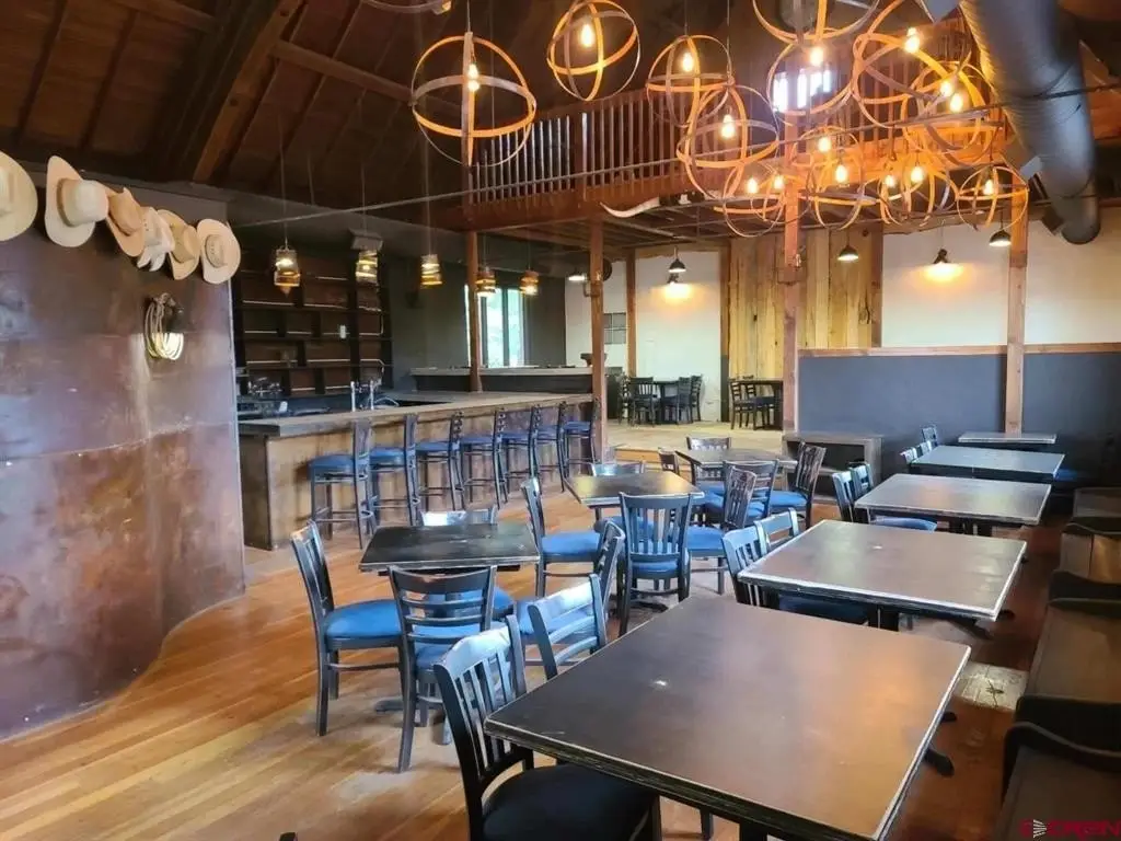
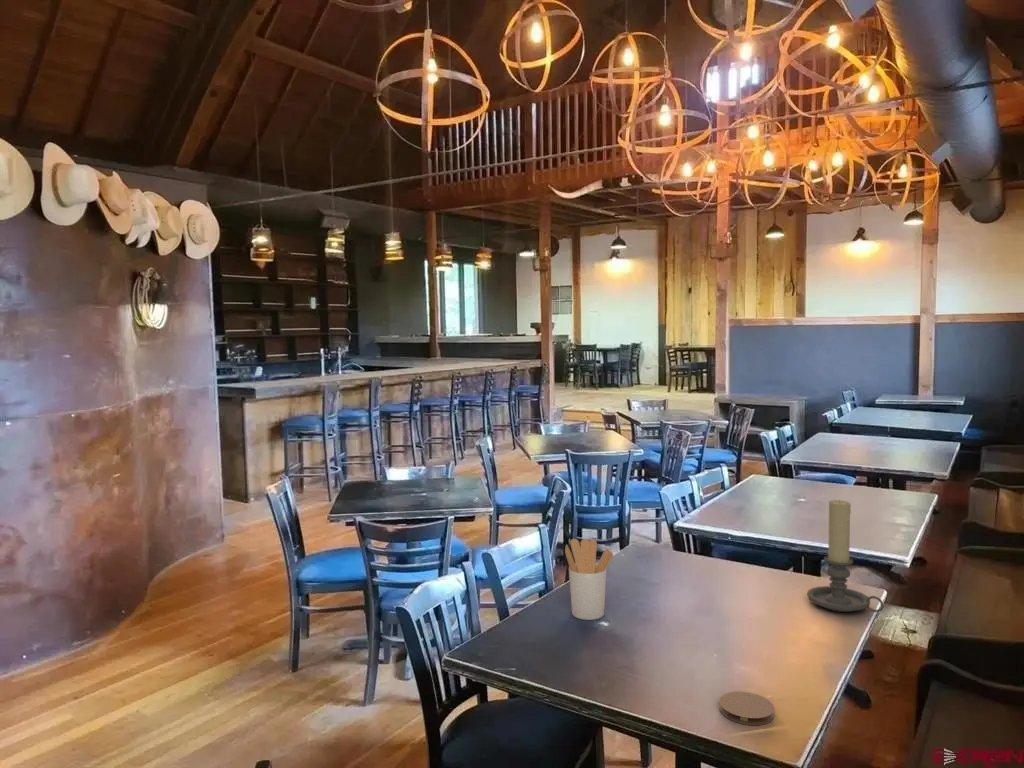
+ coaster [718,691,775,726]
+ utensil holder [564,538,614,621]
+ candle holder [806,499,885,613]
